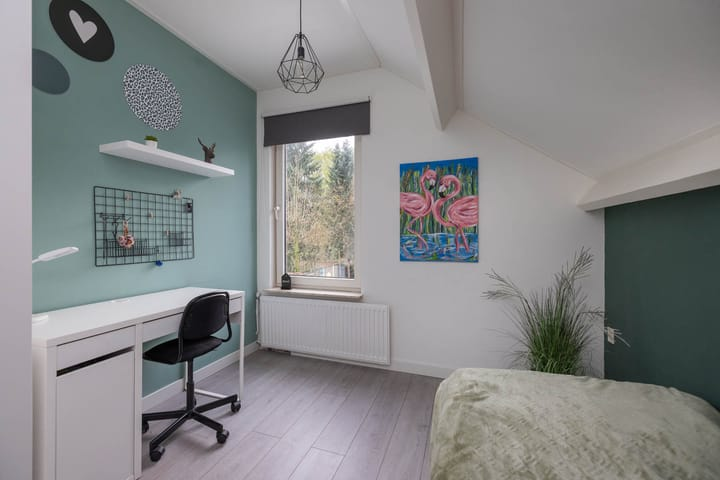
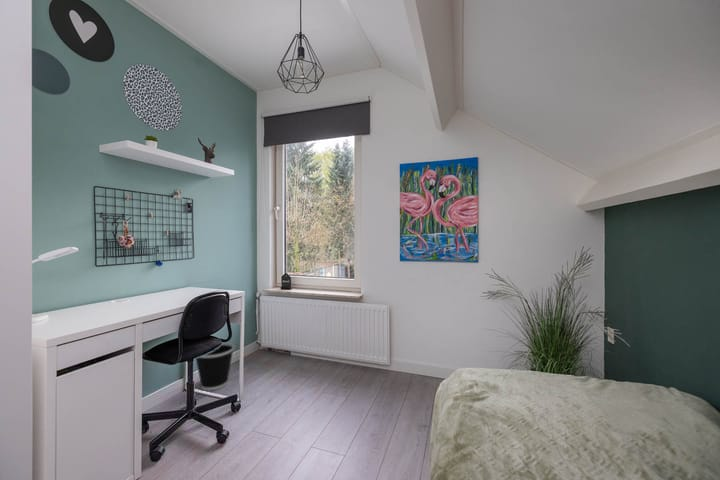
+ wastebasket [195,342,235,391]
